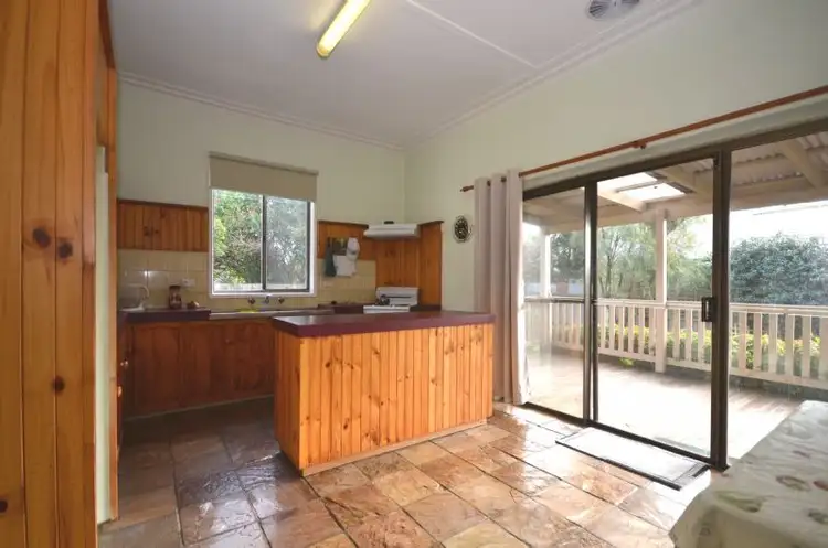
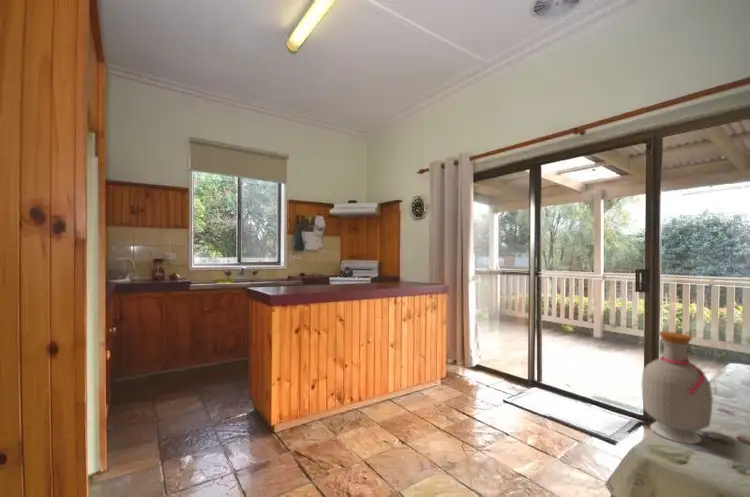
+ bottle [640,330,714,445]
